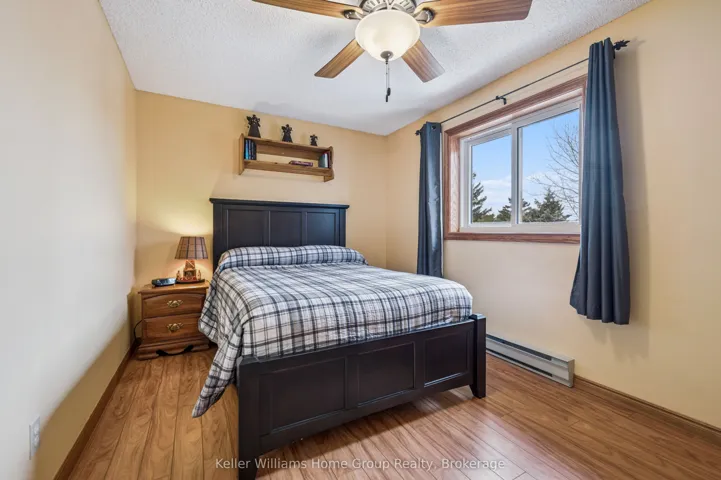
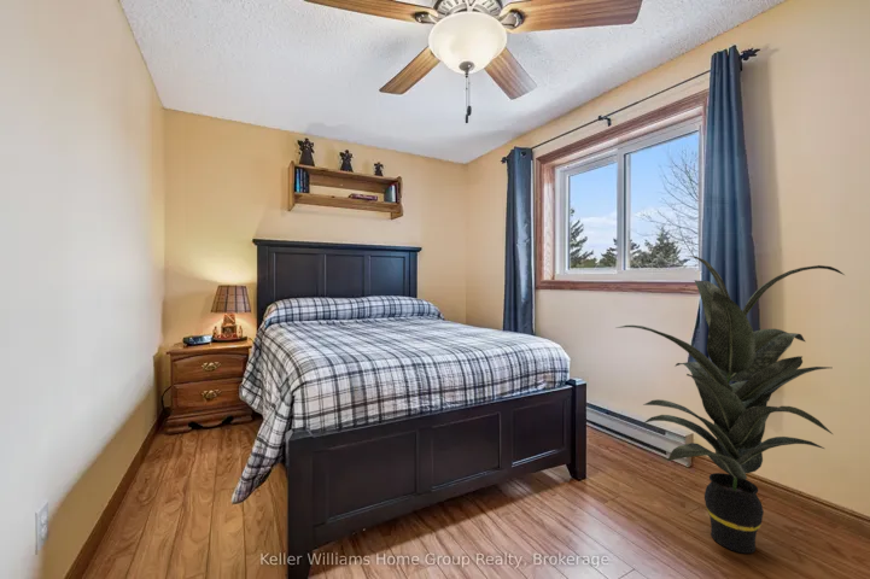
+ indoor plant [615,255,846,555]
